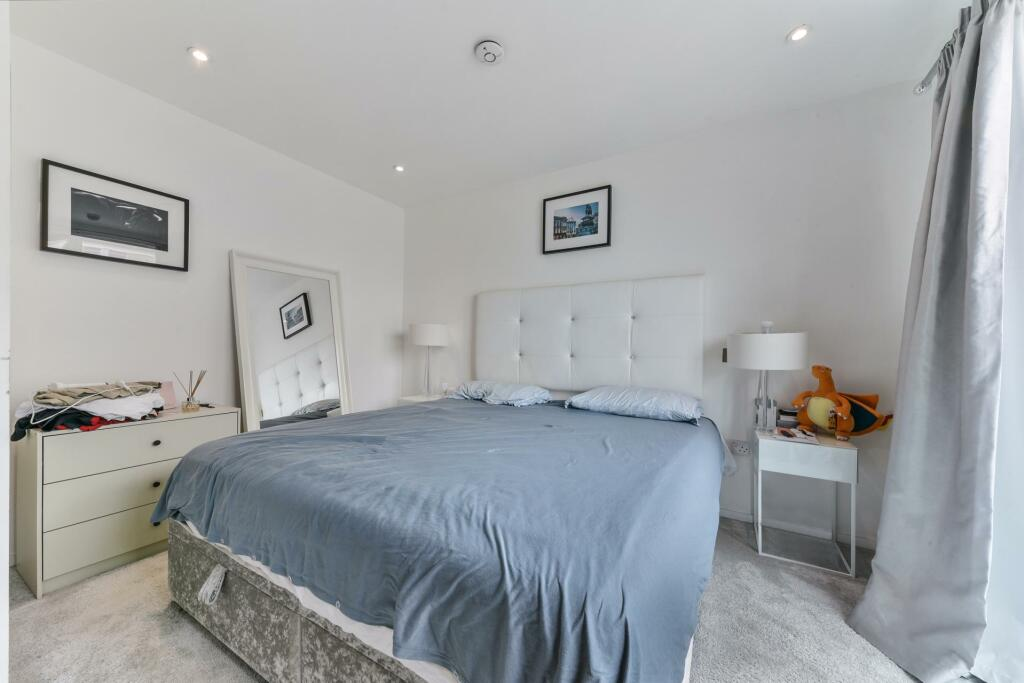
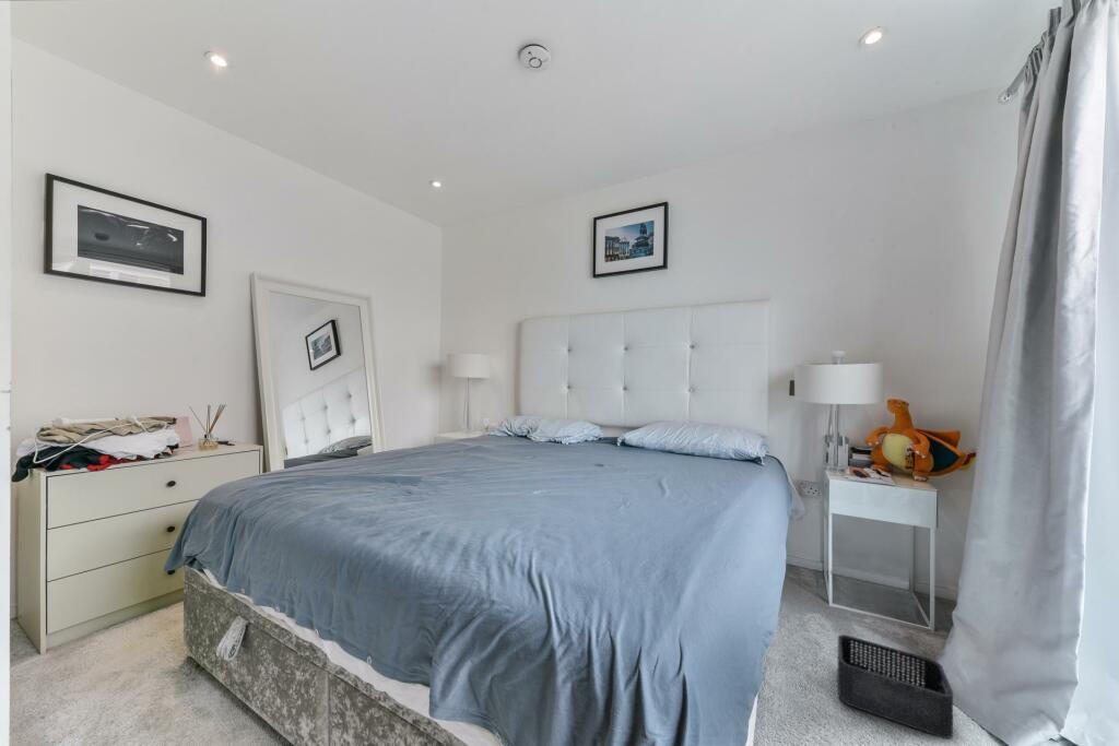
+ storage bin [836,633,954,739]
